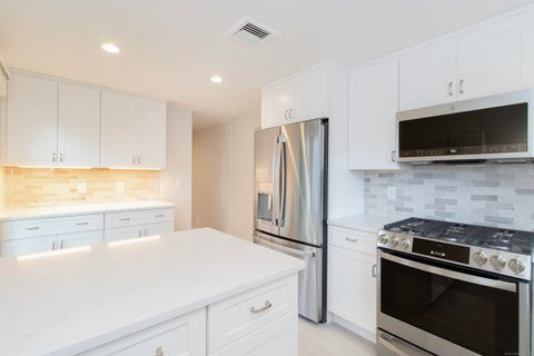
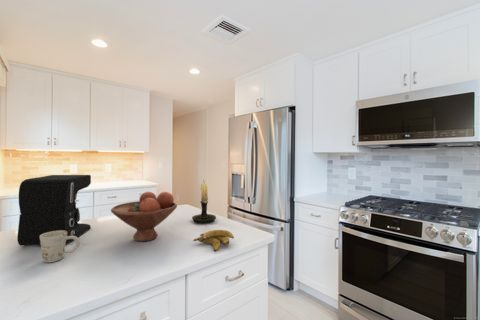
+ candle holder [191,176,217,224]
+ mug [40,230,81,264]
+ coffee maker [16,174,92,247]
+ banana [192,229,235,252]
+ fruit bowl [110,191,178,242]
